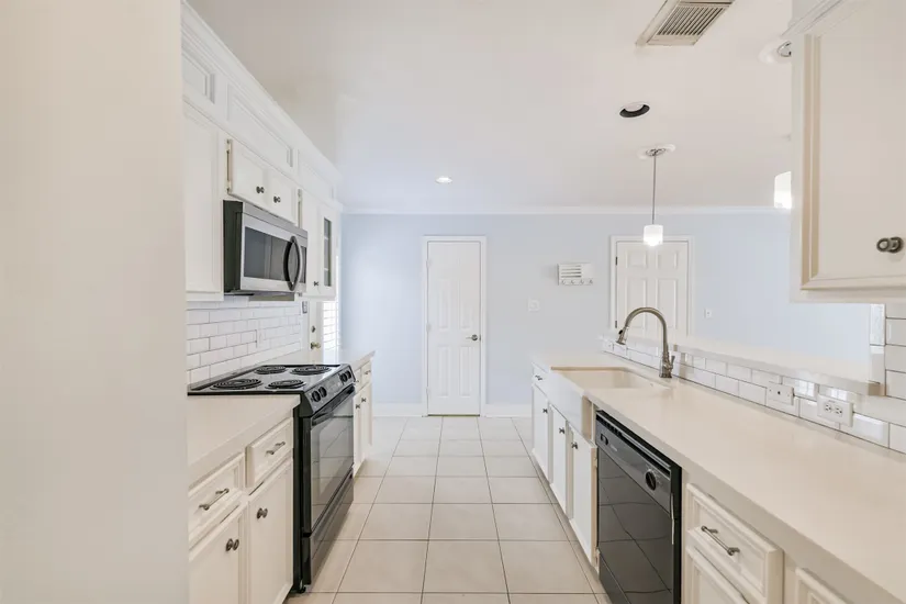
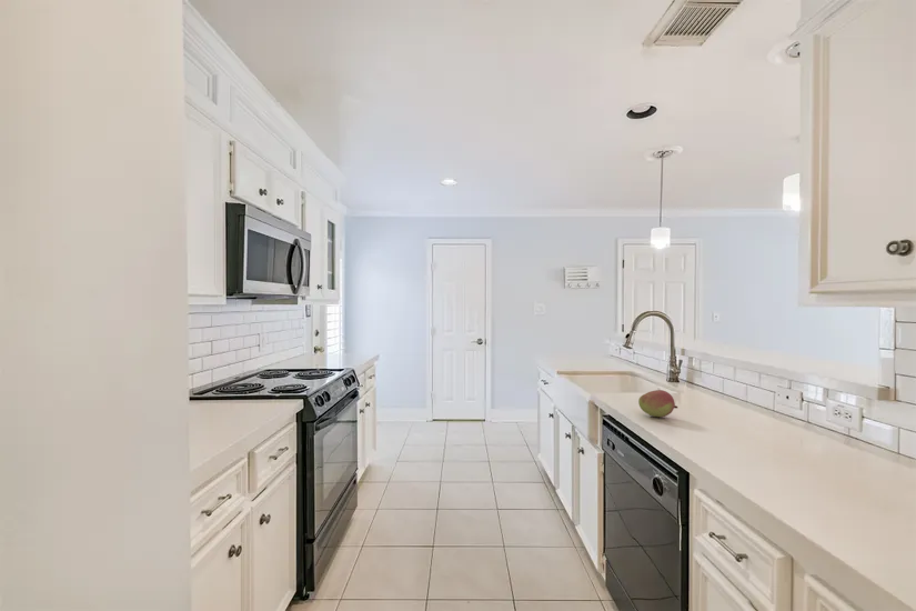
+ fruit [637,389,678,418]
